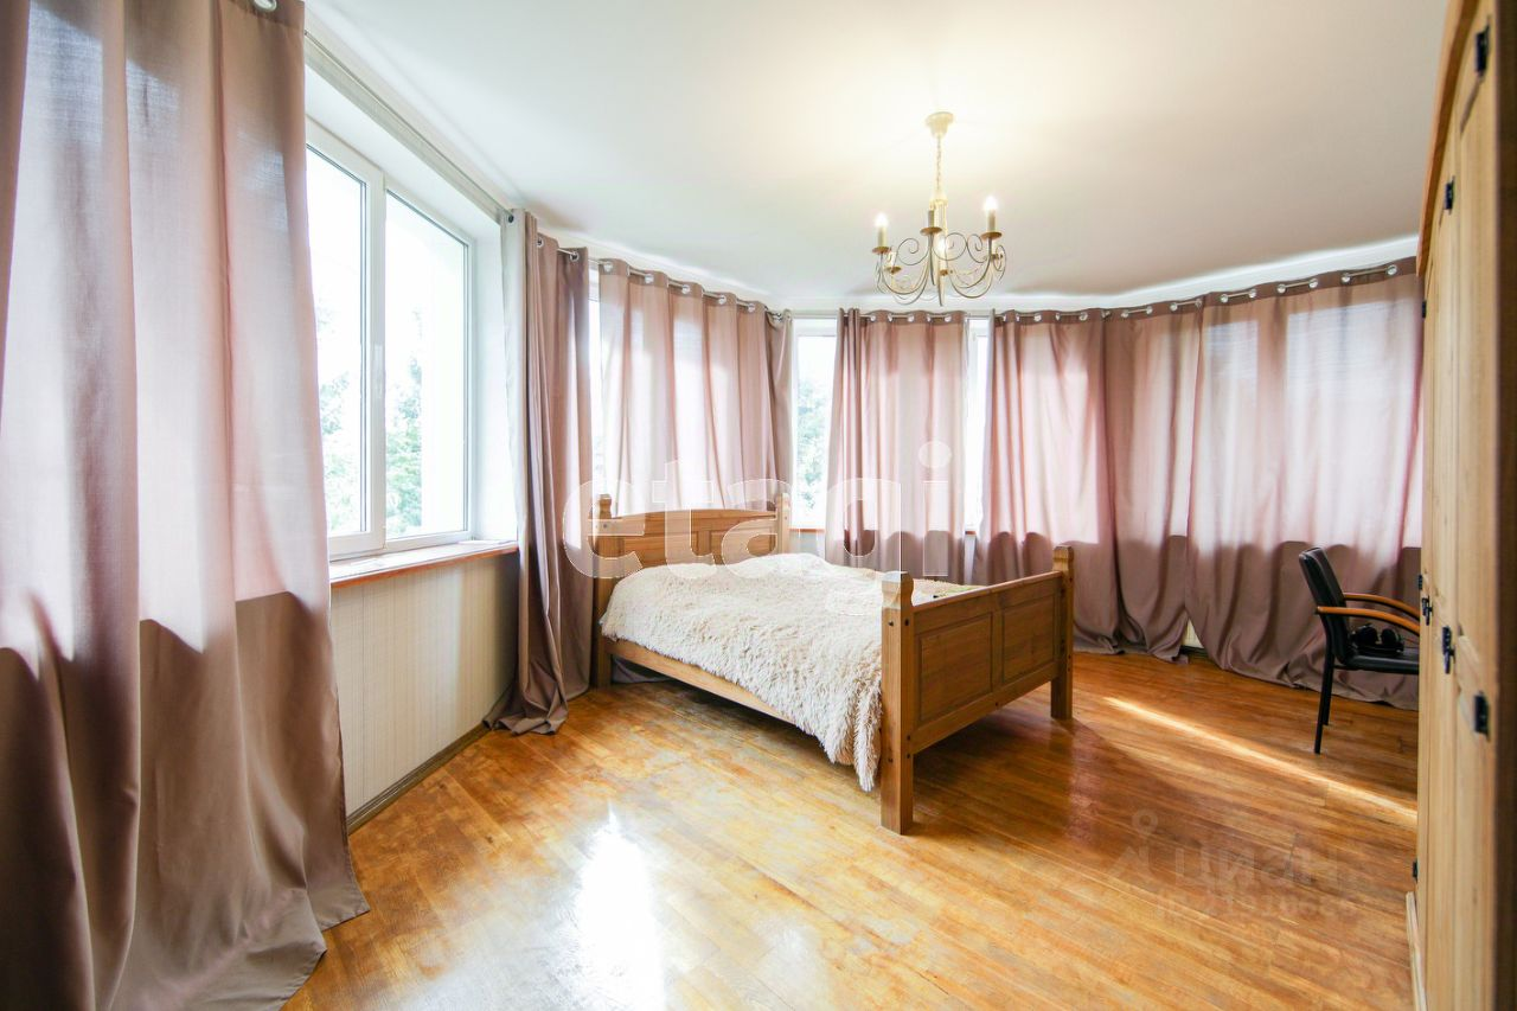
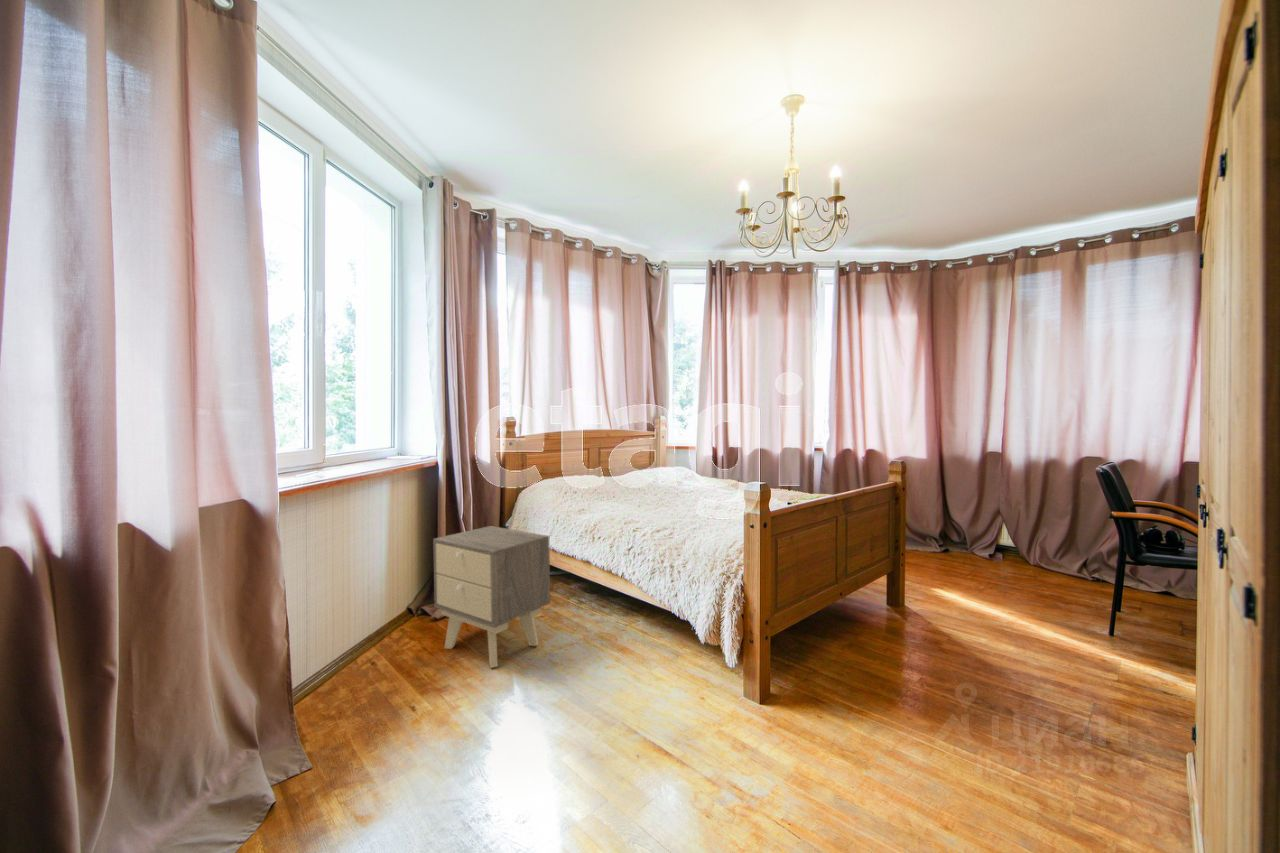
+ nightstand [432,525,551,669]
